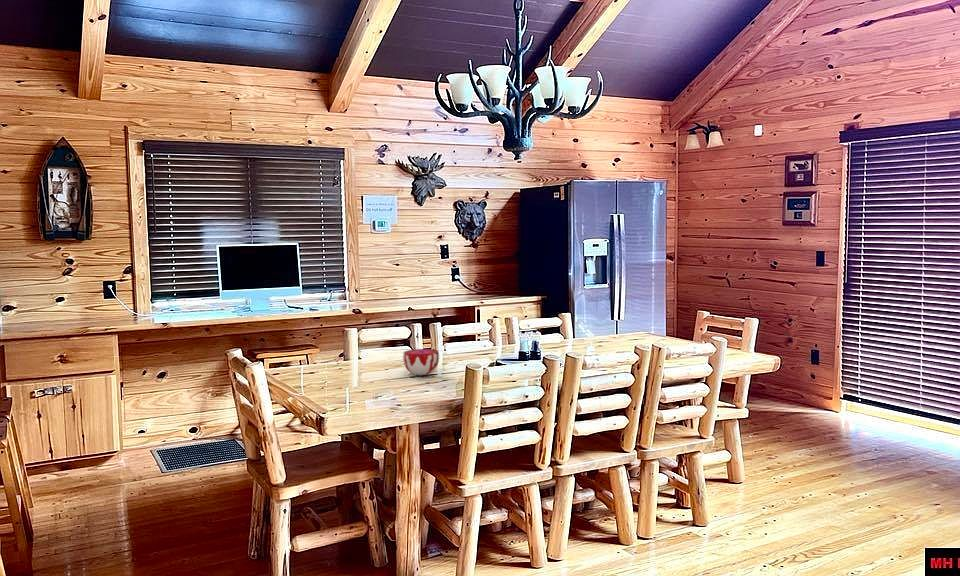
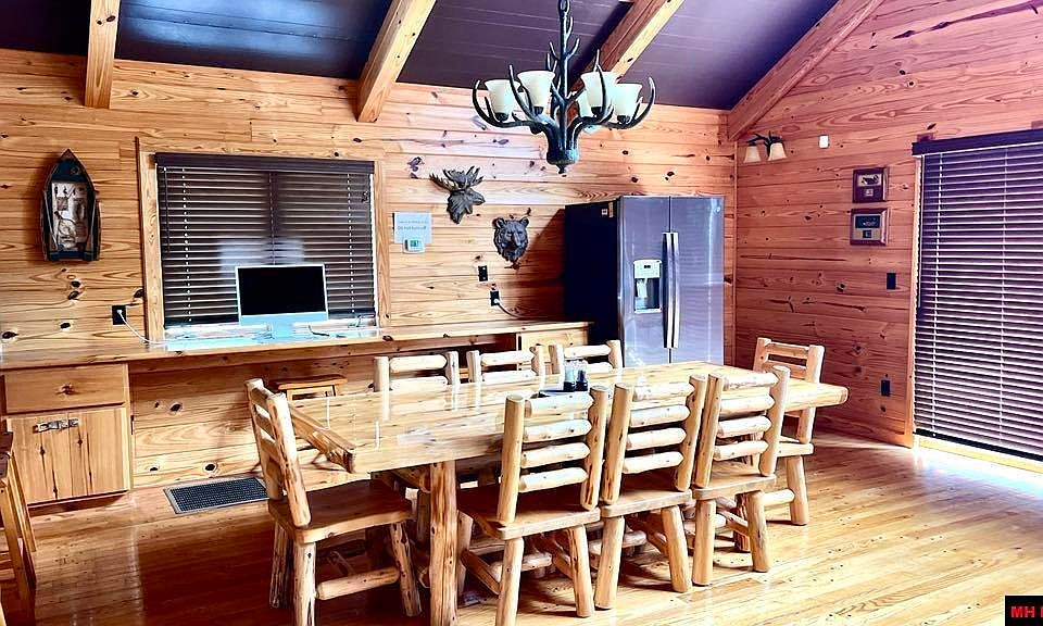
- decorative bowl [402,348,440,376]
